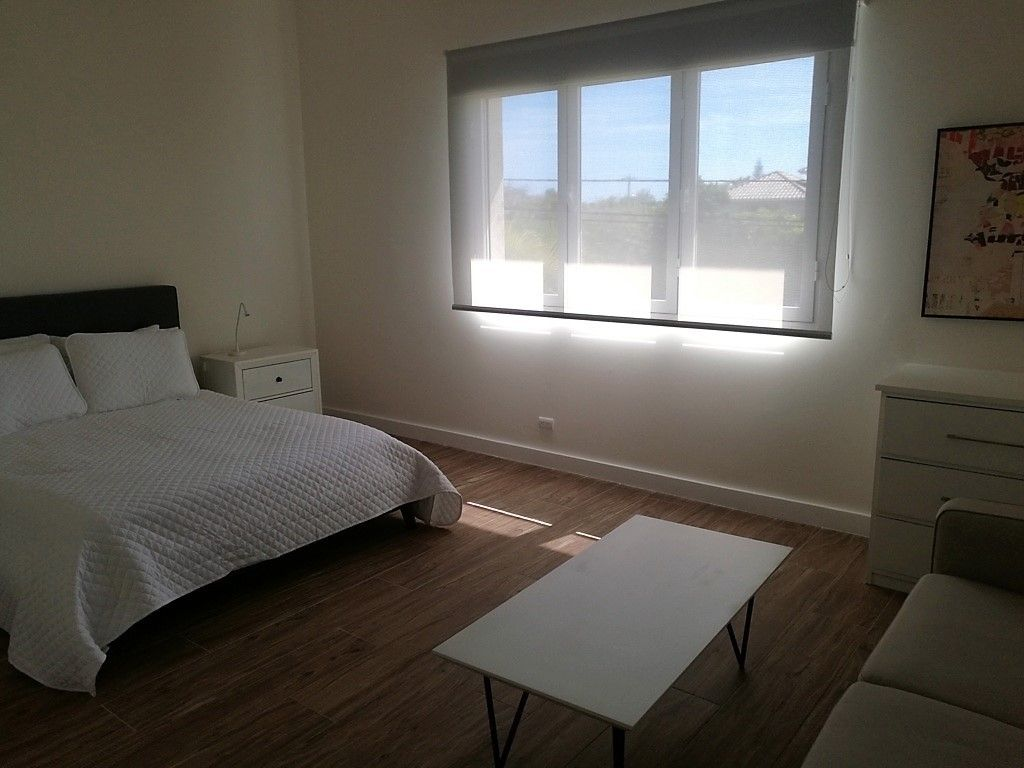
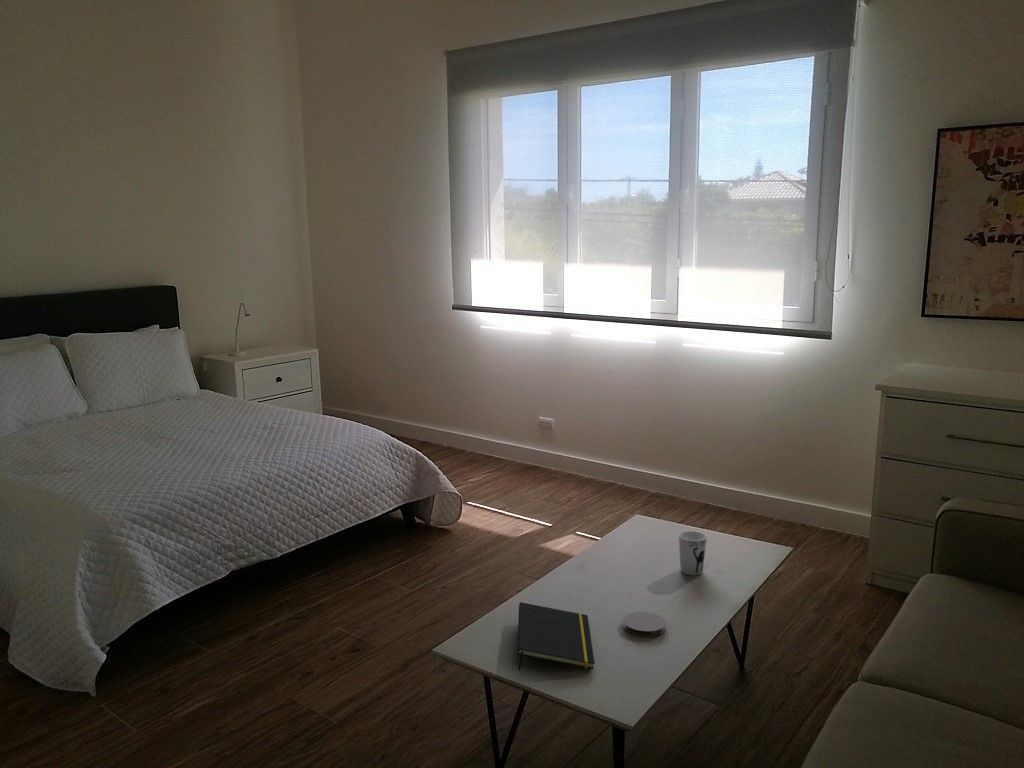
+ cup [678,530,708,576]
+ coaster [622,611,667,638]
+ notepad [516,601,596,671]
